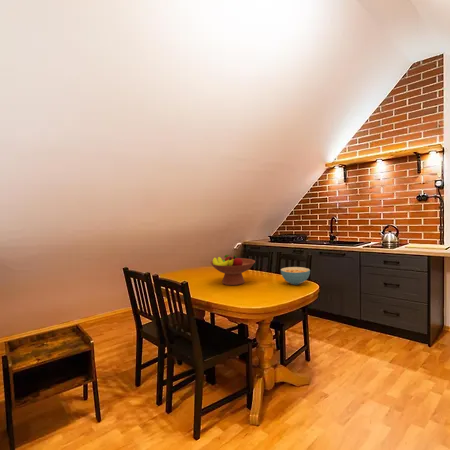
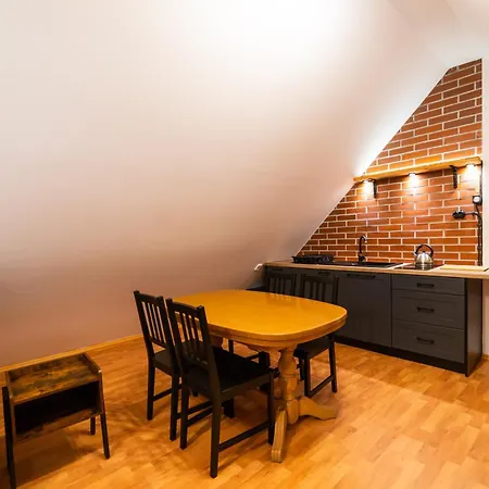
- fruit bowl [209,254,256,286]
- cereal bowl [280,266,311,286]
